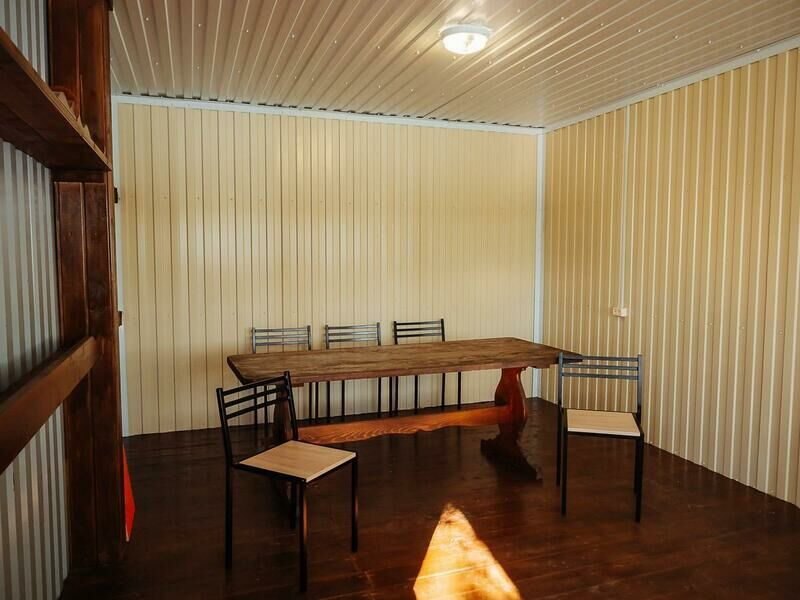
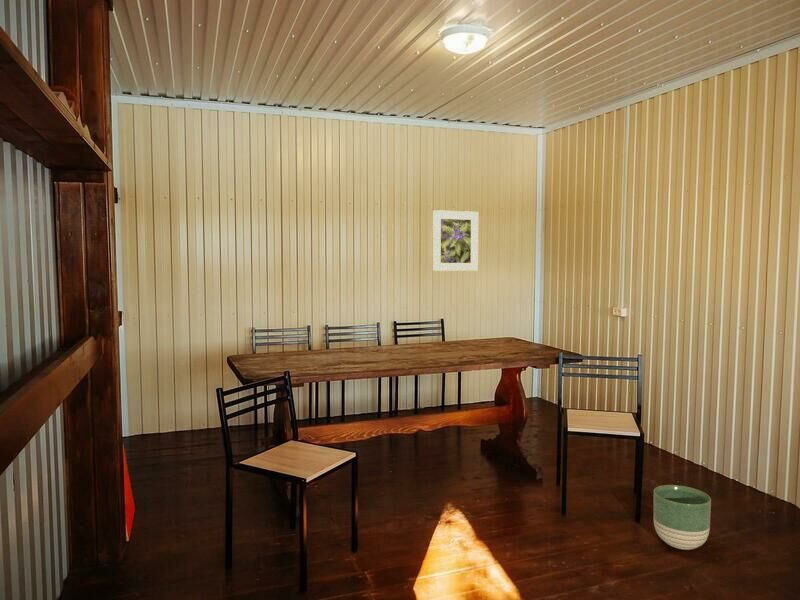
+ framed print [432,209,479,272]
+ planter [653,484,712,551]
